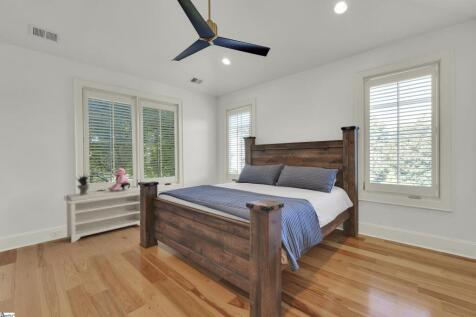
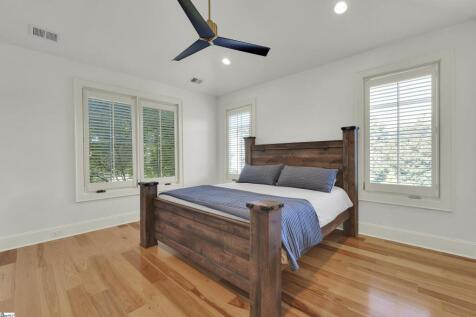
- potted plant [75,172,94,195]
- bench [63,187,141,243]
- stuffed bear [107,167,131,191]
